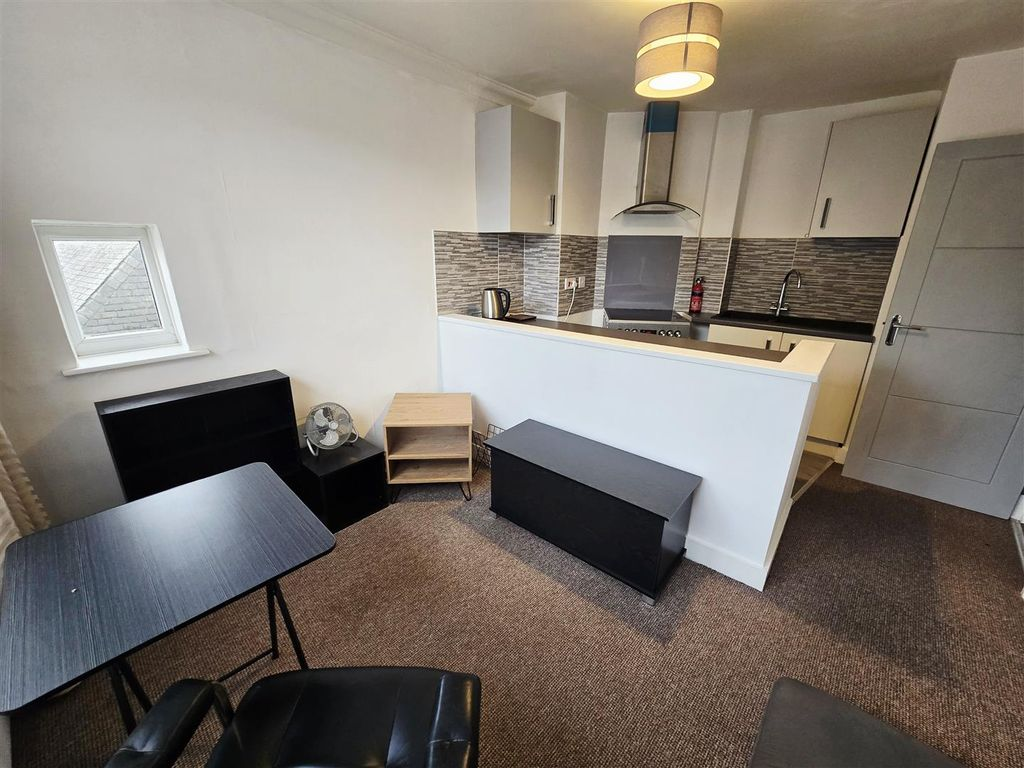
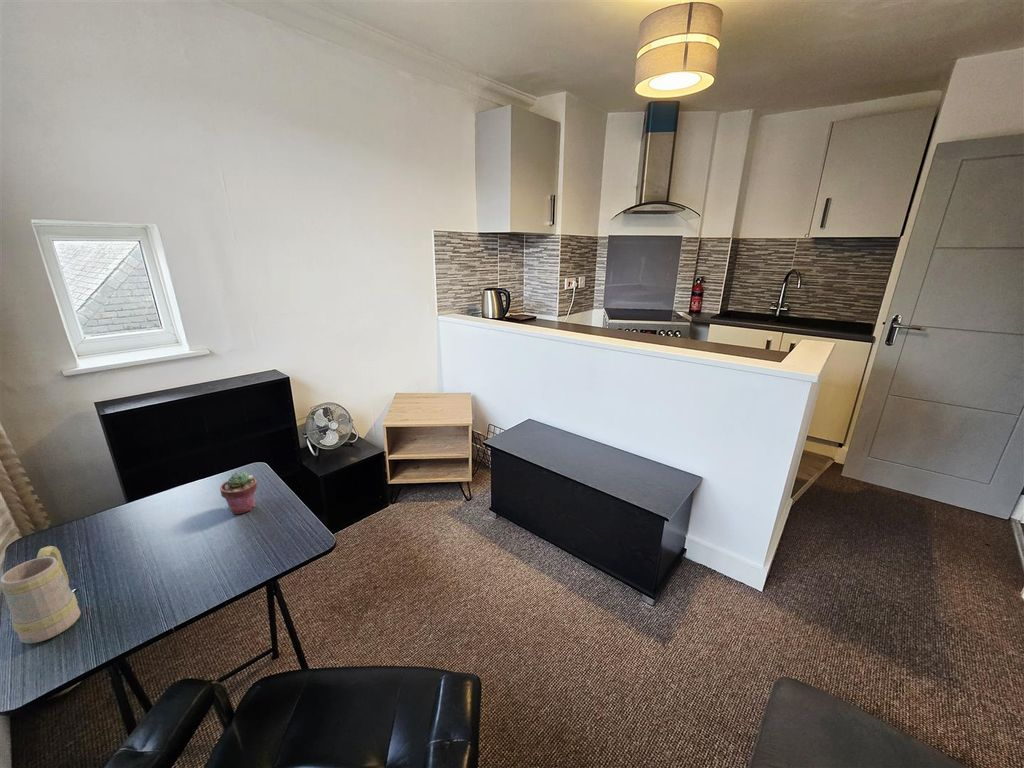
+ mug [0,545,82,644]
+ potted succulent [219,470,258,515]
